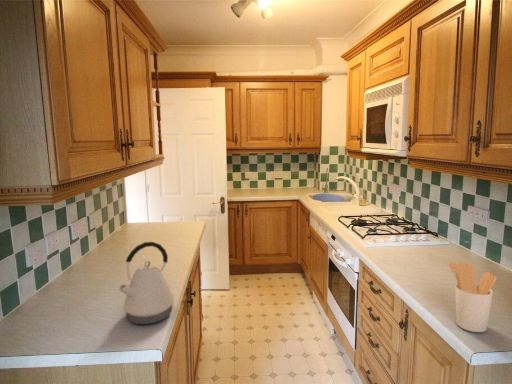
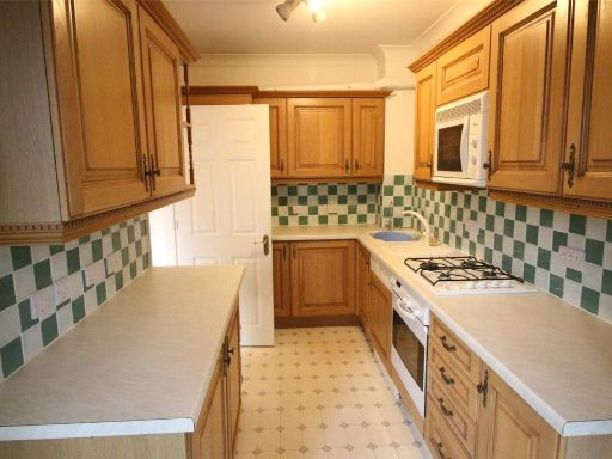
- kettle [117,241,175,325]
- utensil holder [448,261,498,333]
